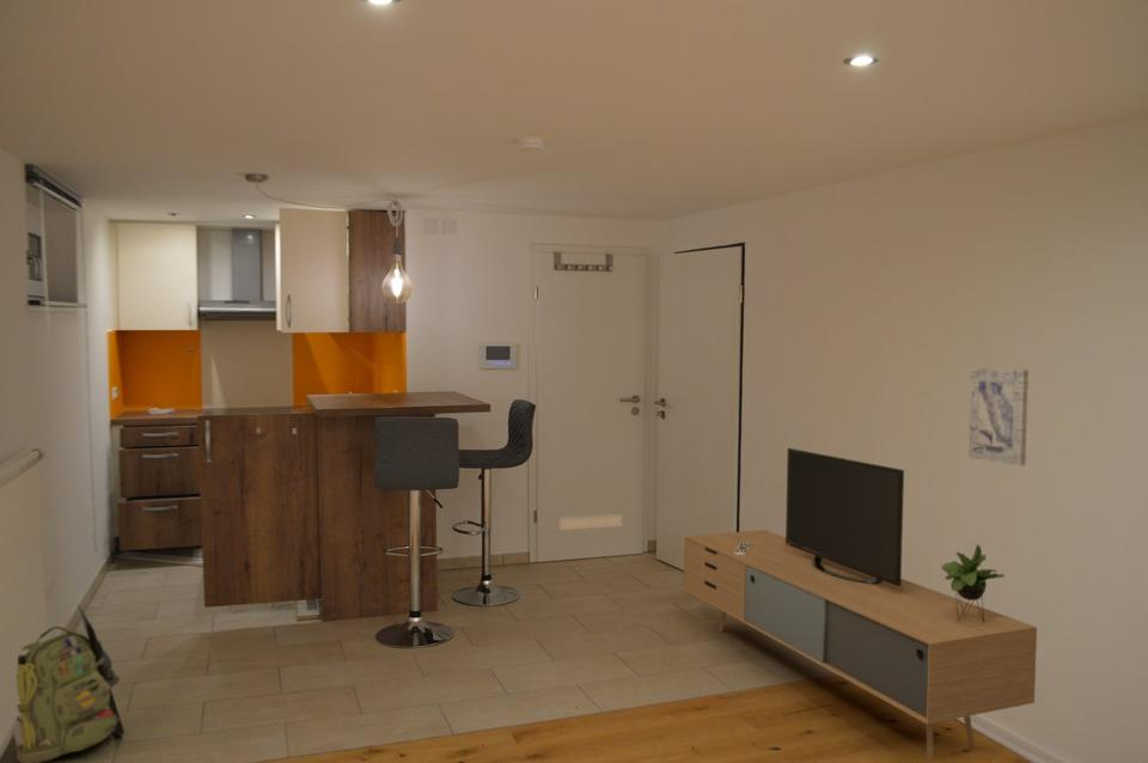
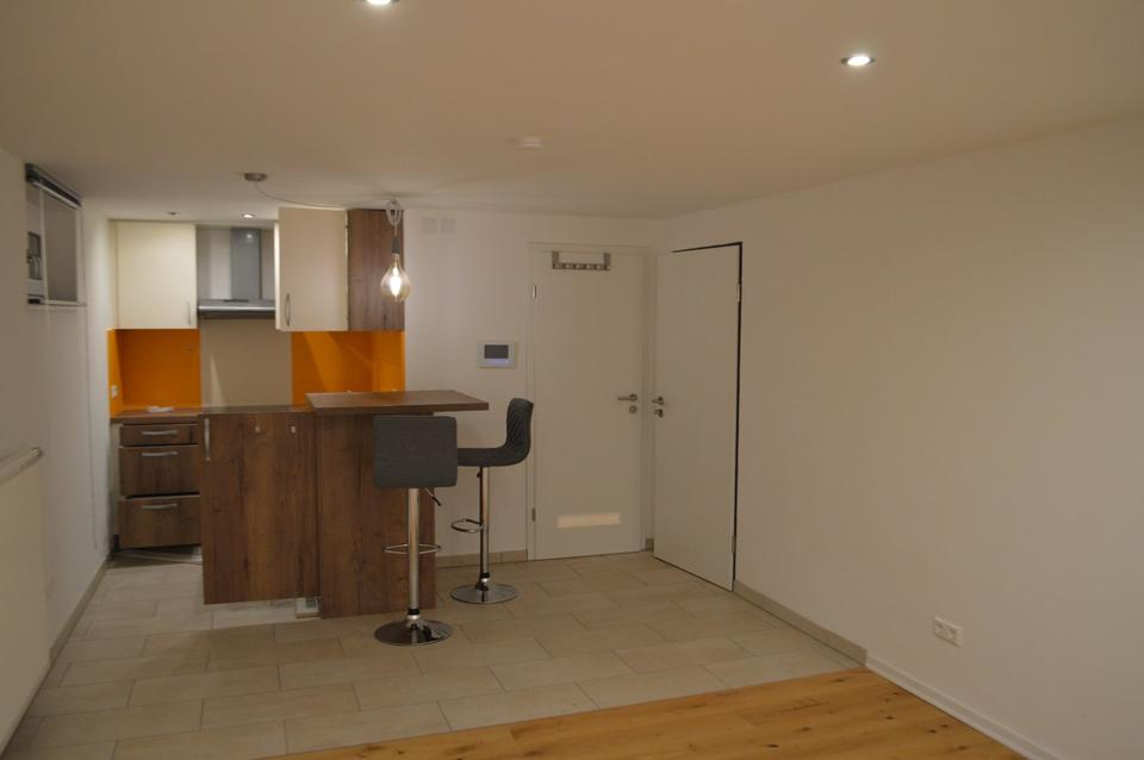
- wall art [967,367,1030,466]
- backpack [11,604,126,763]
- media console [683,447,1038,761]
